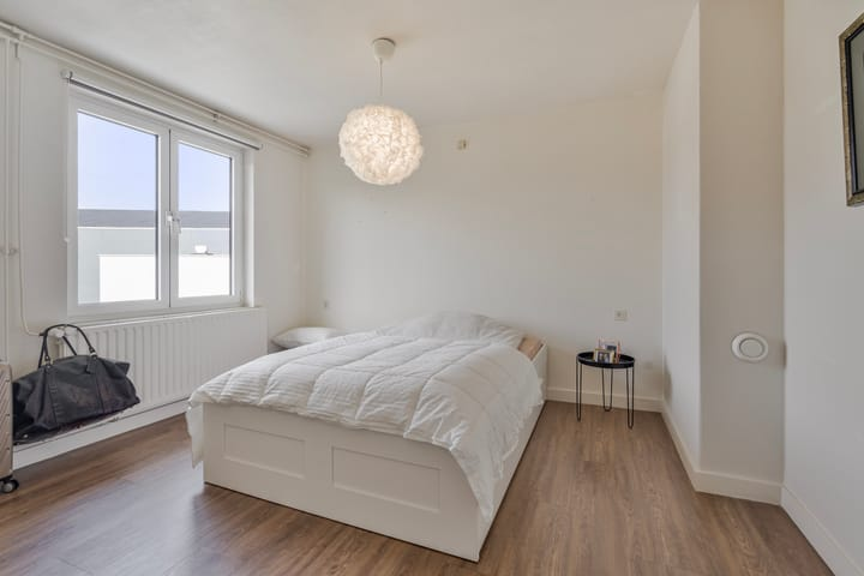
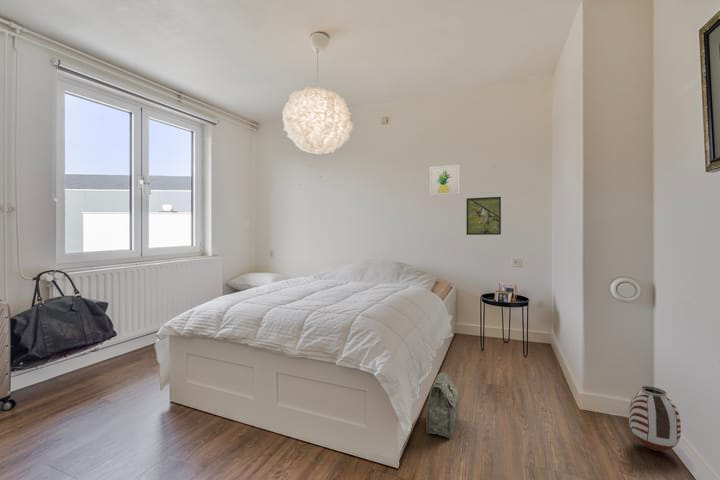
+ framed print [465,196,502,236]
+ vase [628,385,682,452]
+ wall art [429,163,460,196]
+ bag [425,371,460,439]
